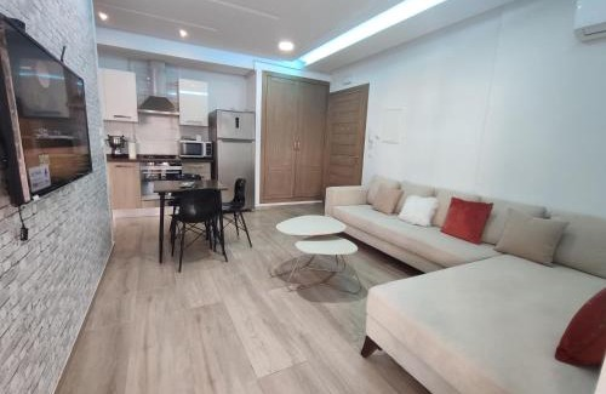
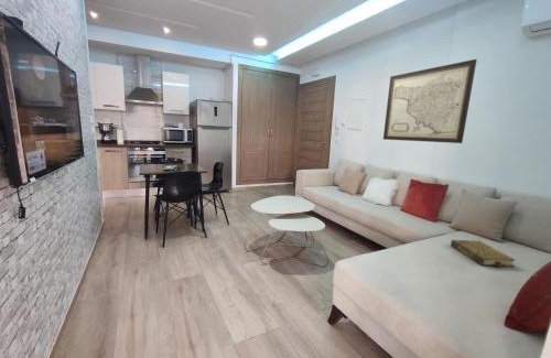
+ wall art [382,58,478,144]
+ book [450,239,517,268]
